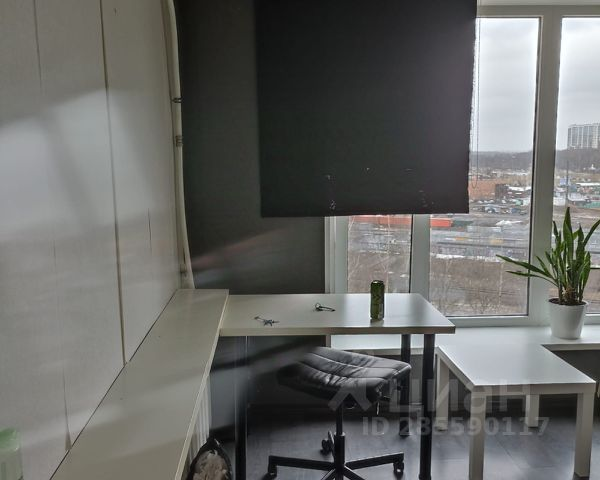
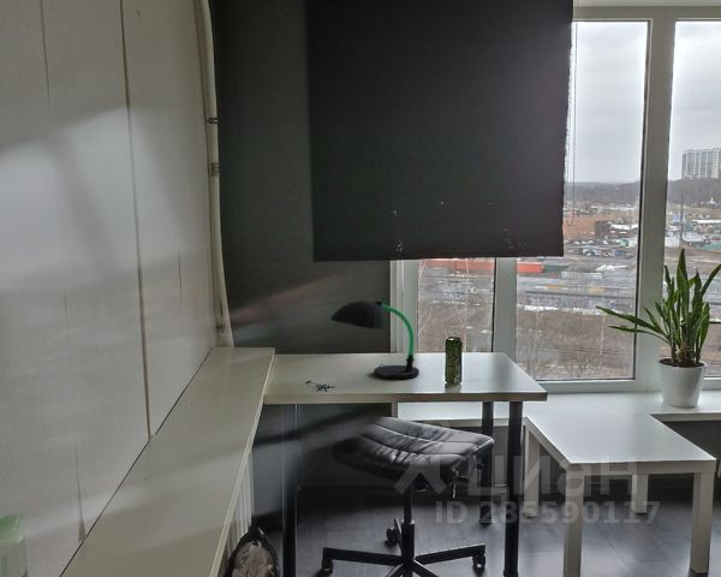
+ desk lamp [329,297,421,380]
